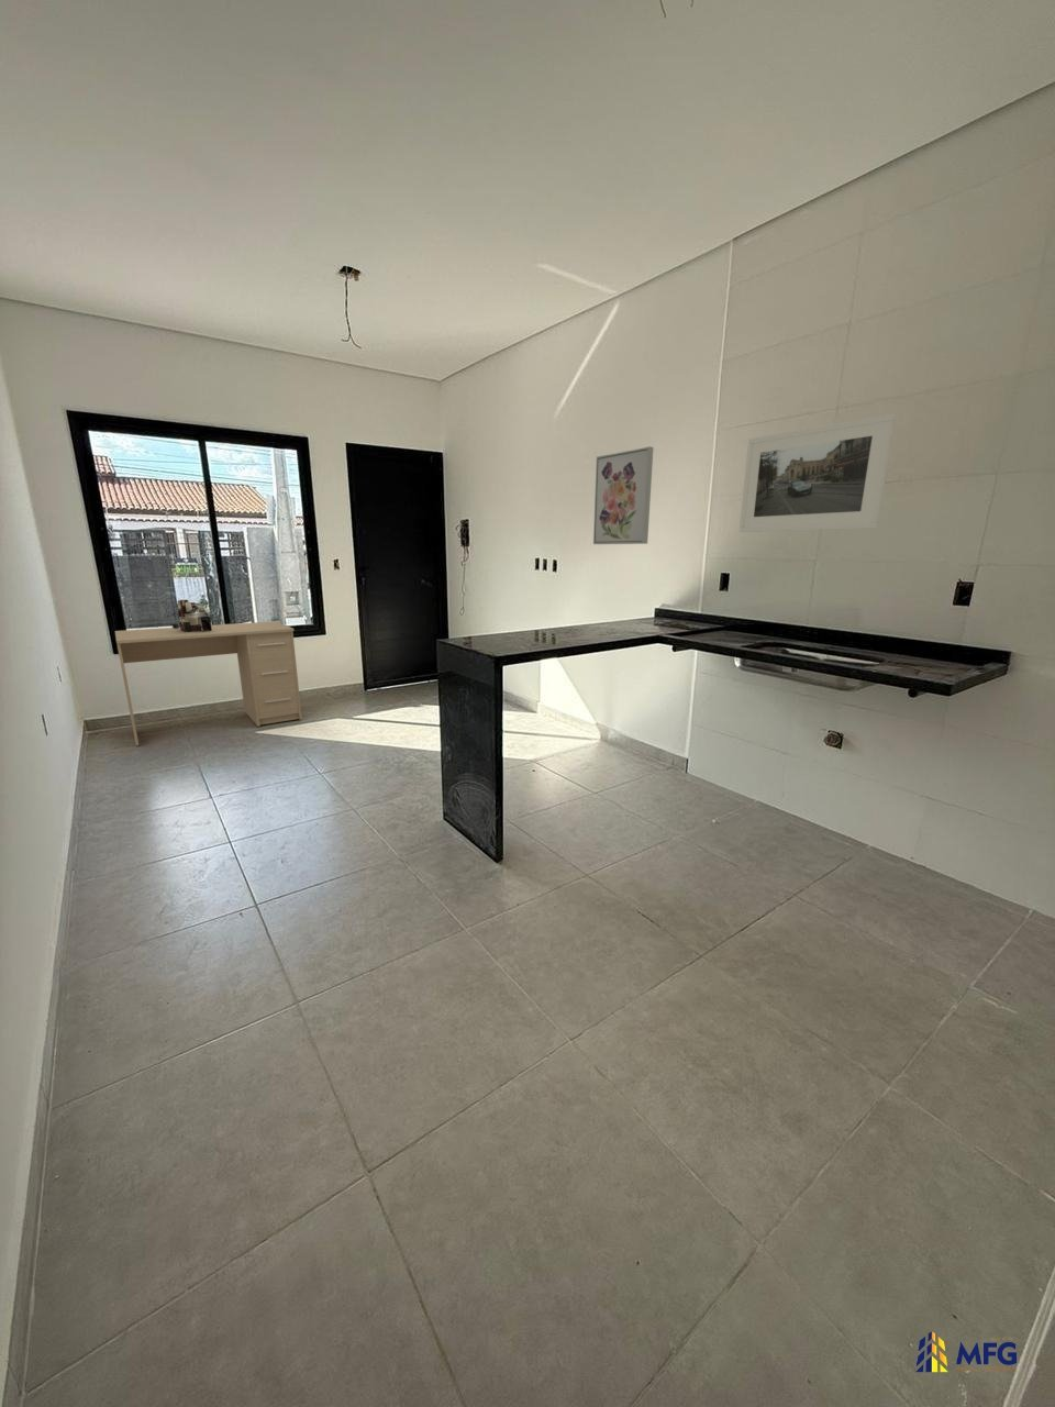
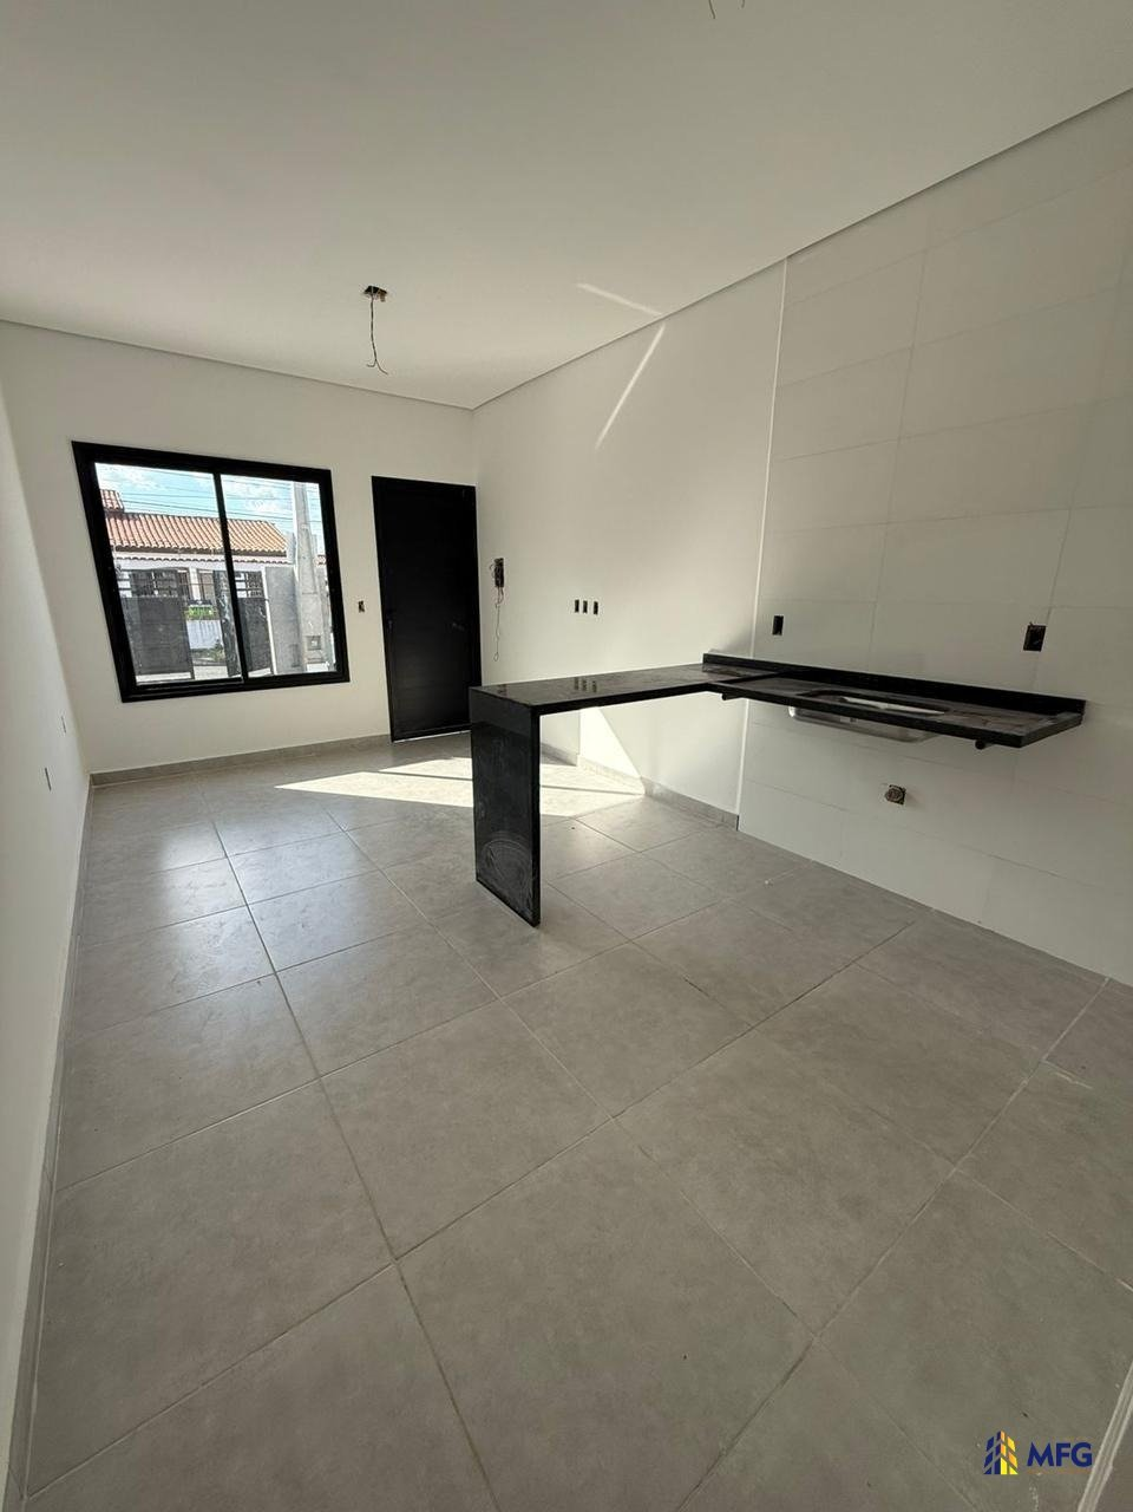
- desk [114,620,304,748]
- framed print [738,412,897,533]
- ruined building [172,598,213,633]
- wall art [593,445,655,545]
